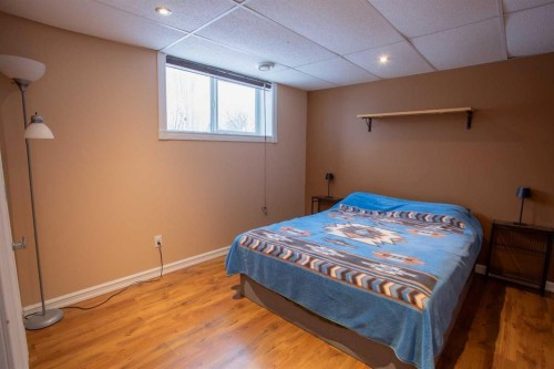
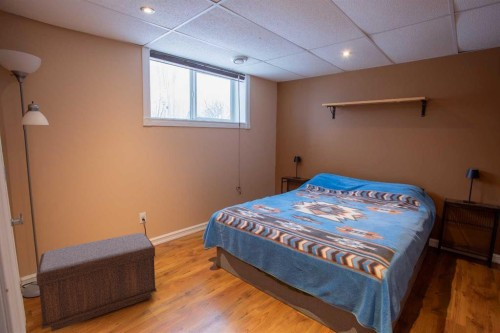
+ bench [35,232,158,333]
